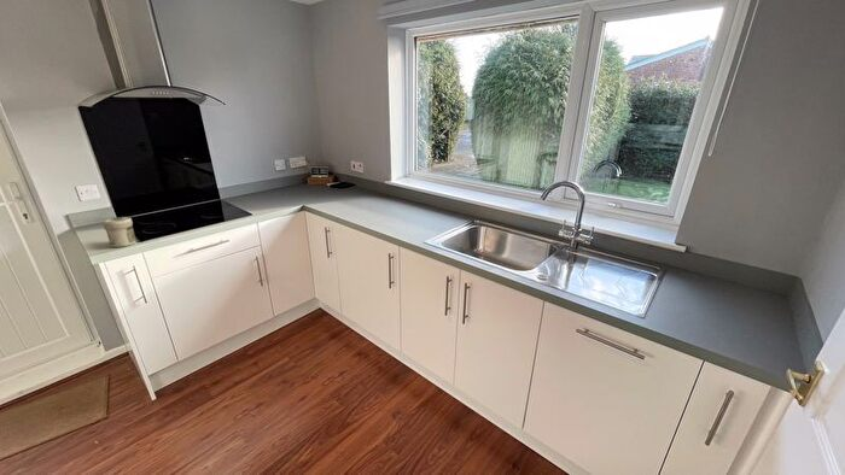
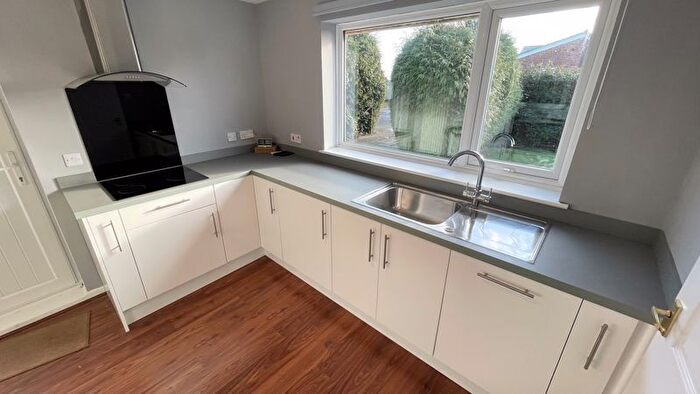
- jar [101,216,138,248]
